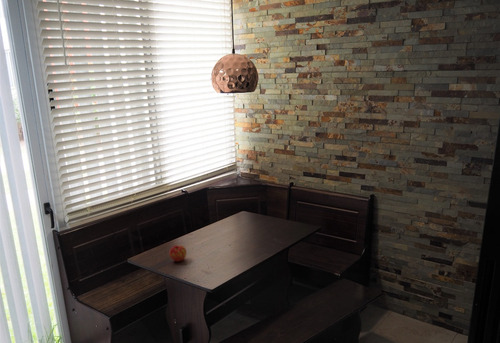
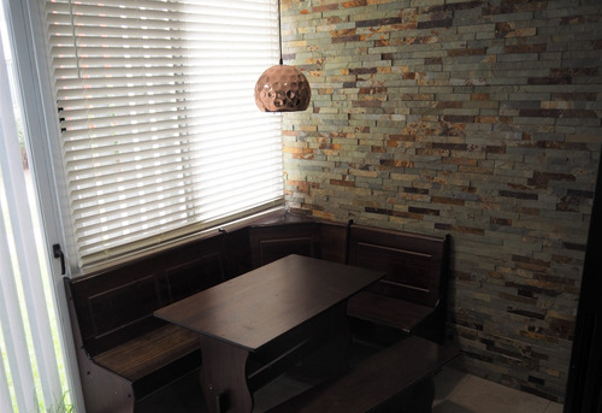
- apple [168,244,187,262]
